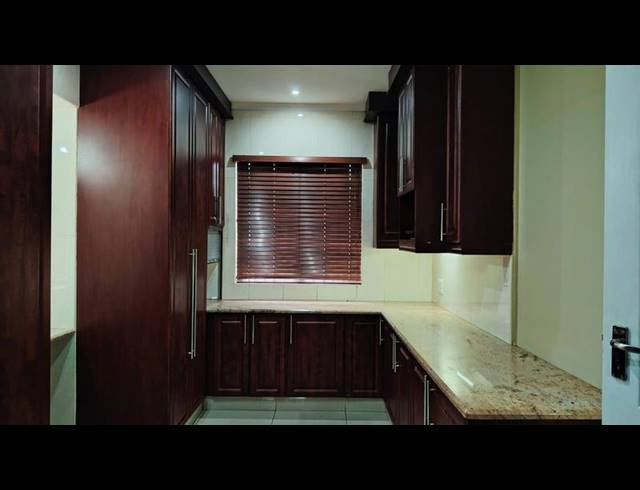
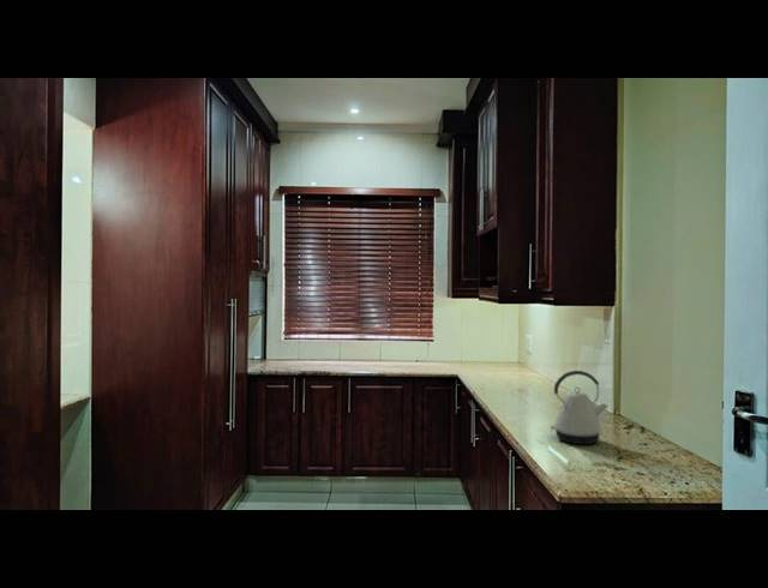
+ kettle [550,370,610,445]
